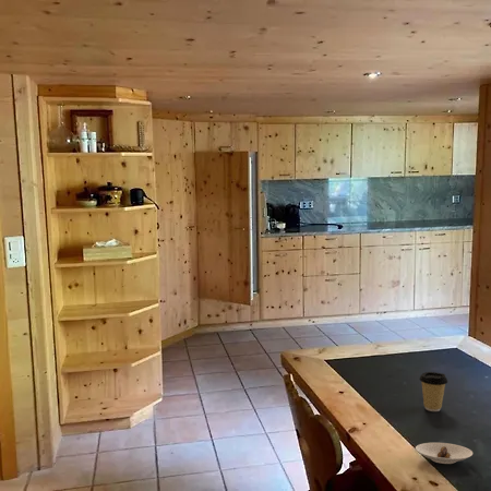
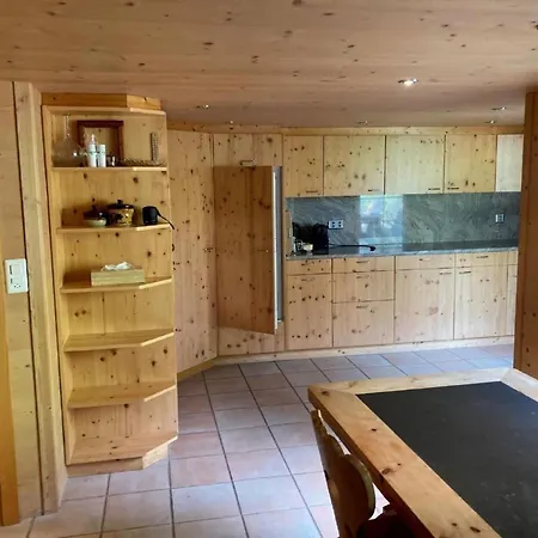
- saucer [415,442,474,465]
- coffee cup [418,371,448,412]
